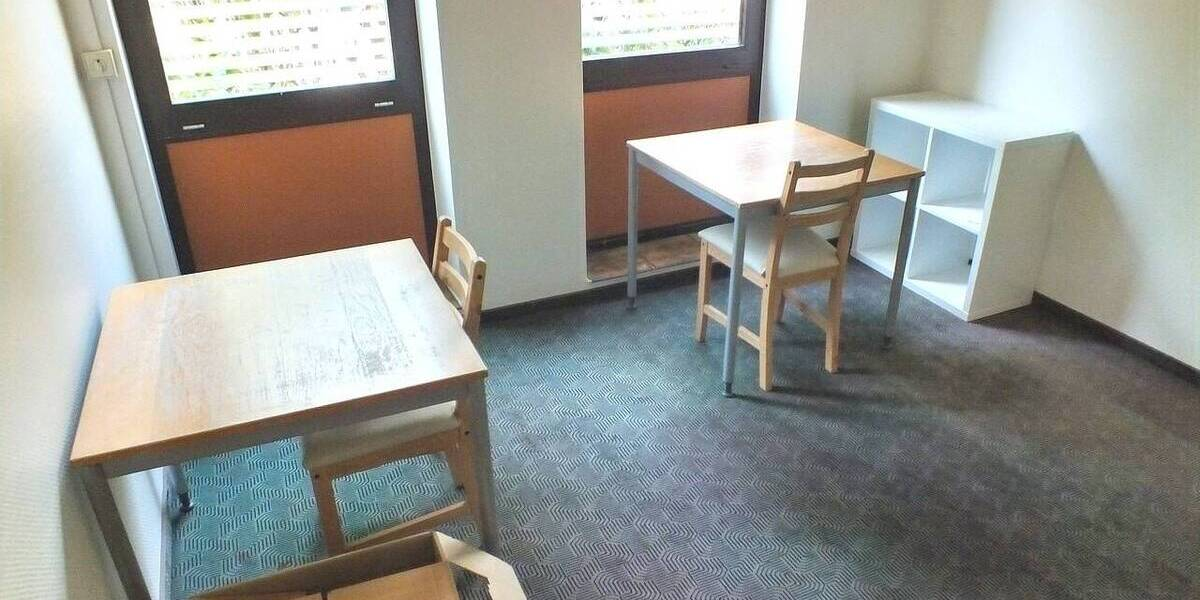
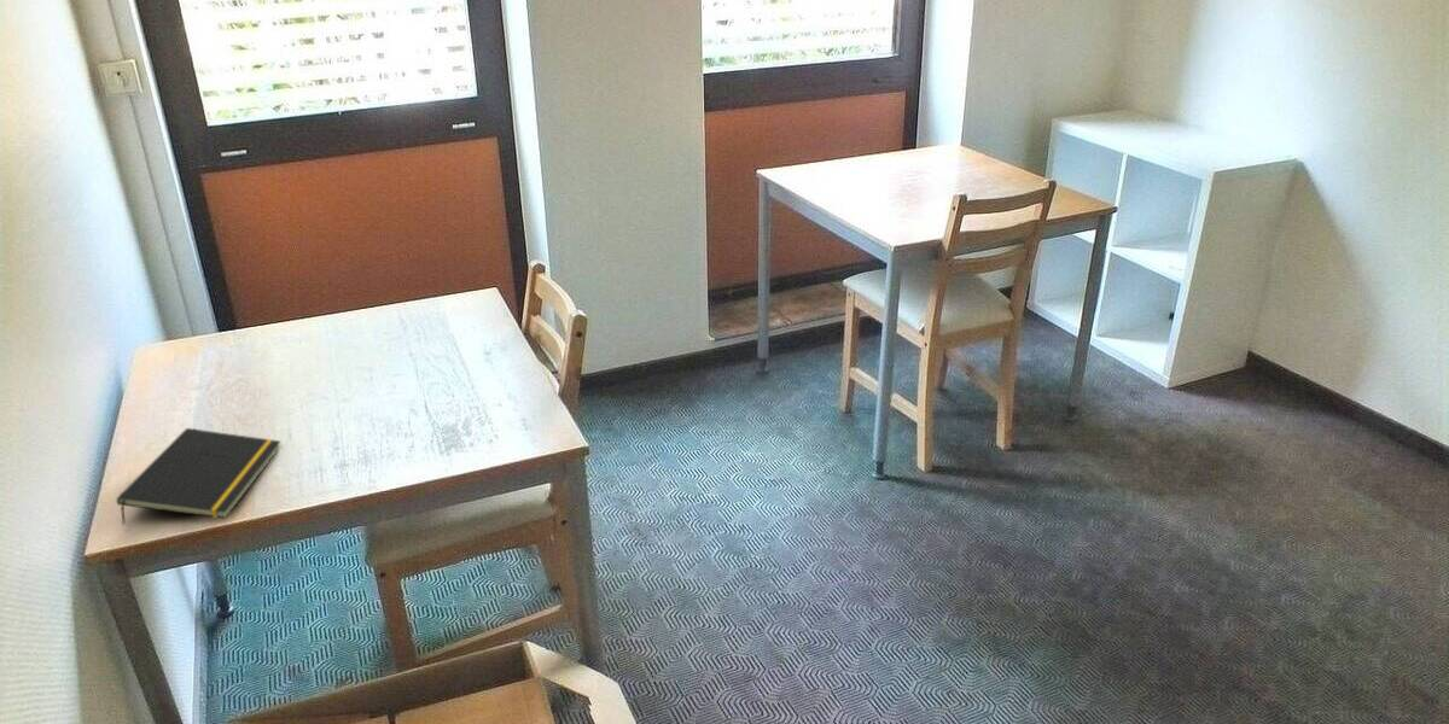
+ notepad [116,427,281,525]
